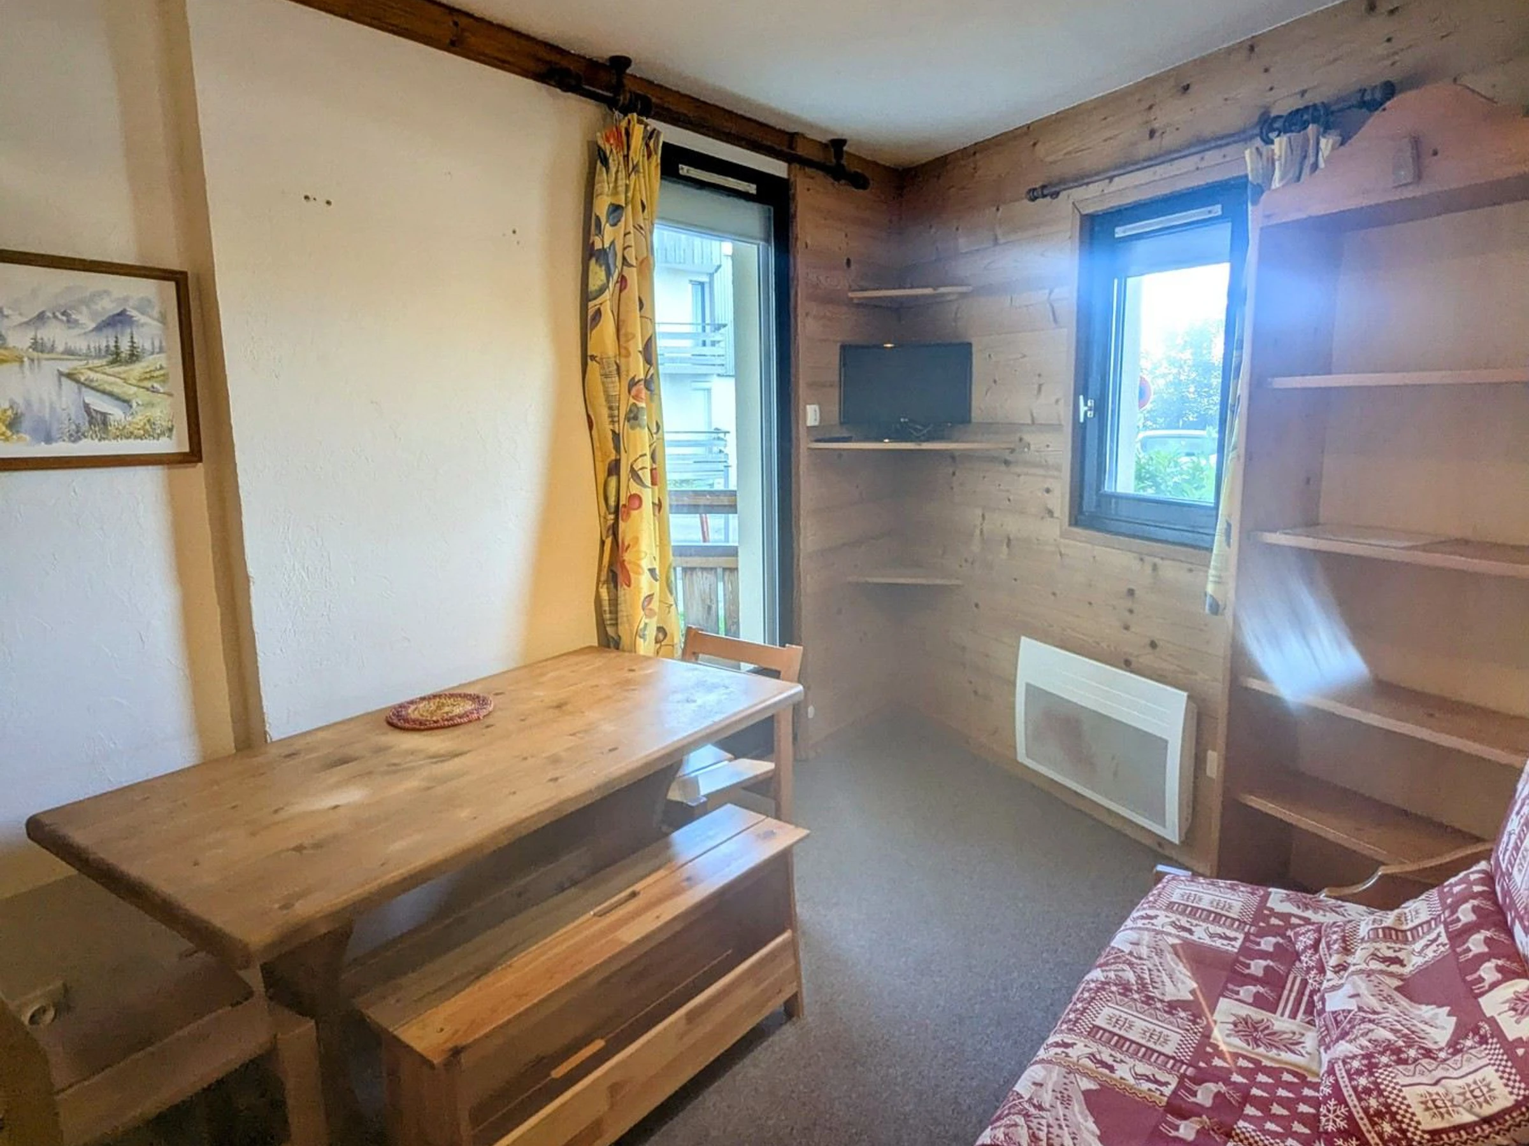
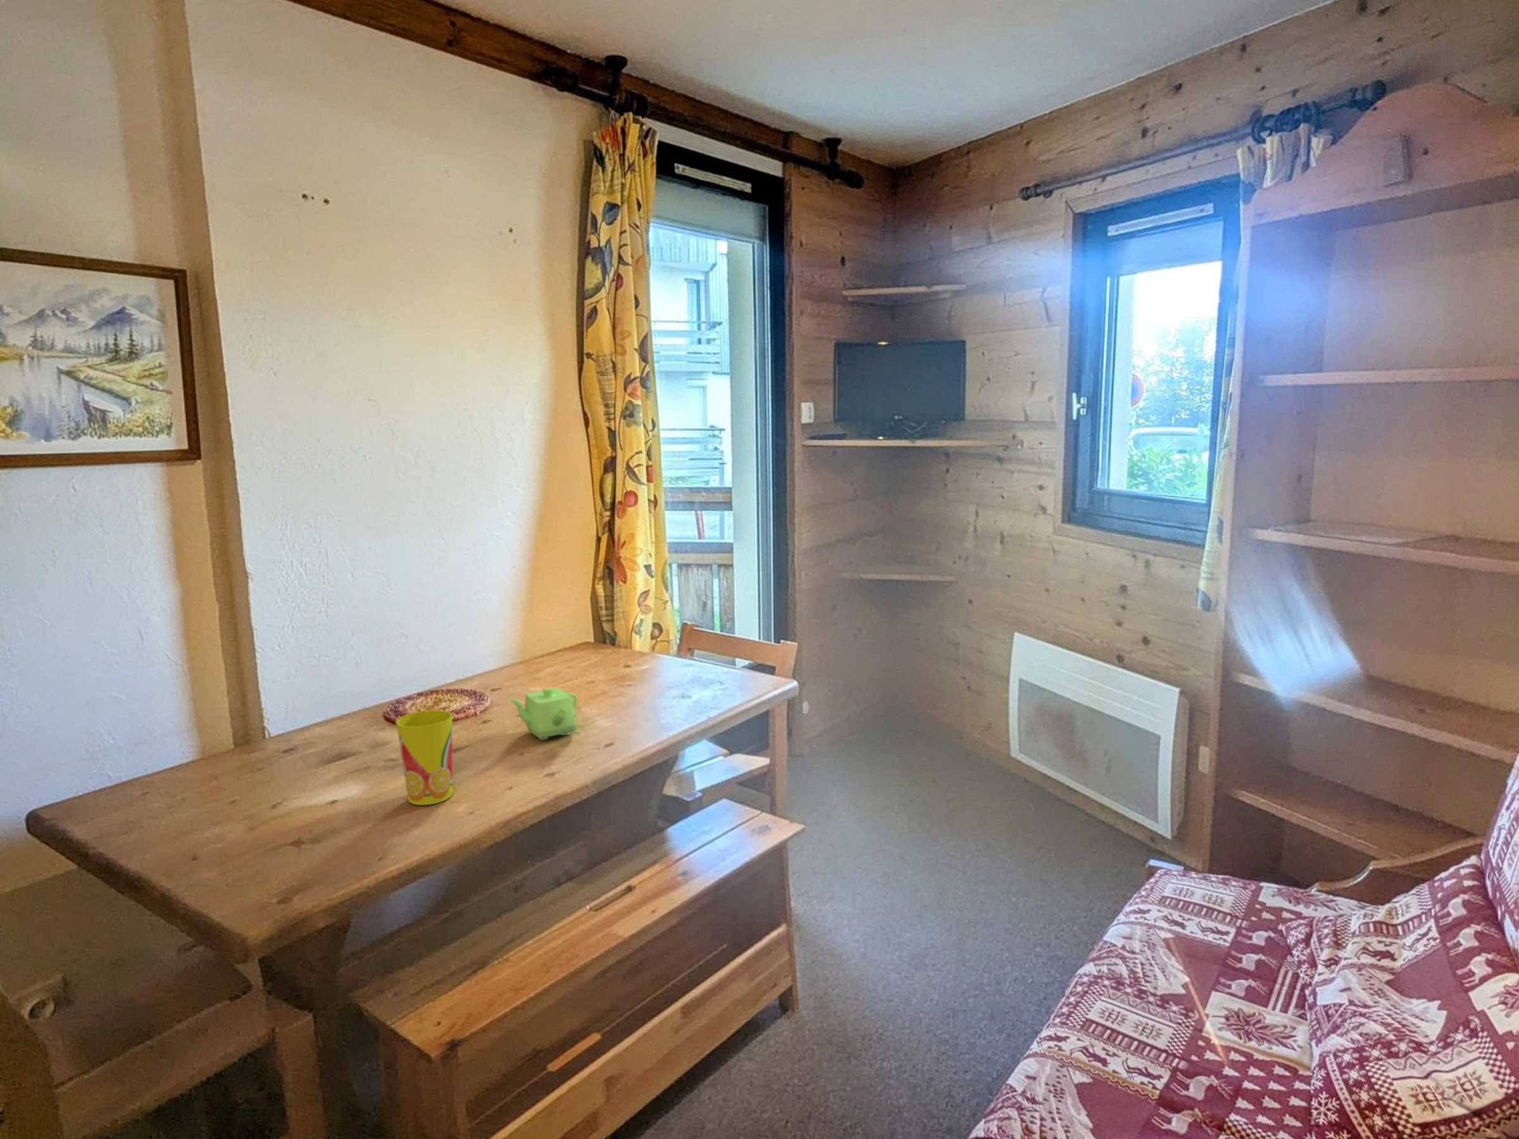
+ teapot [507,687,578,741]
+ cup [395,709,453,805]
